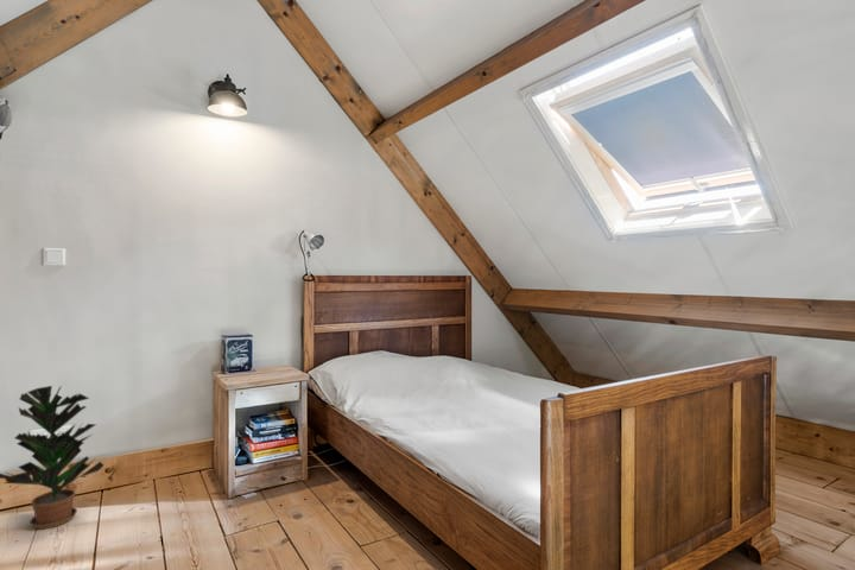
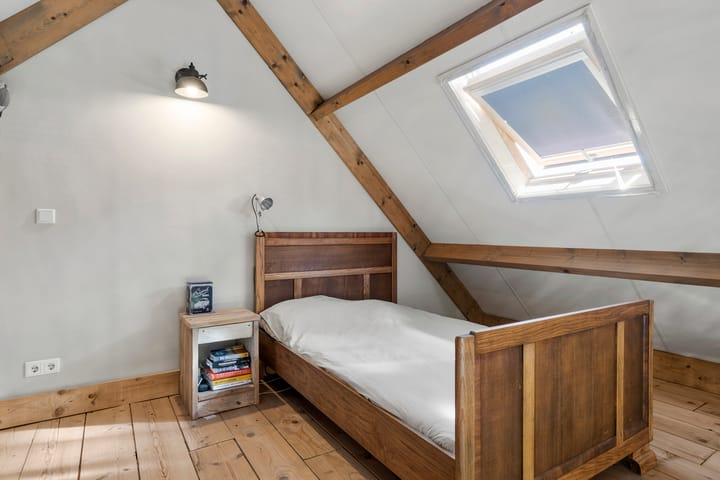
- potted plant [0,385,106,530]
